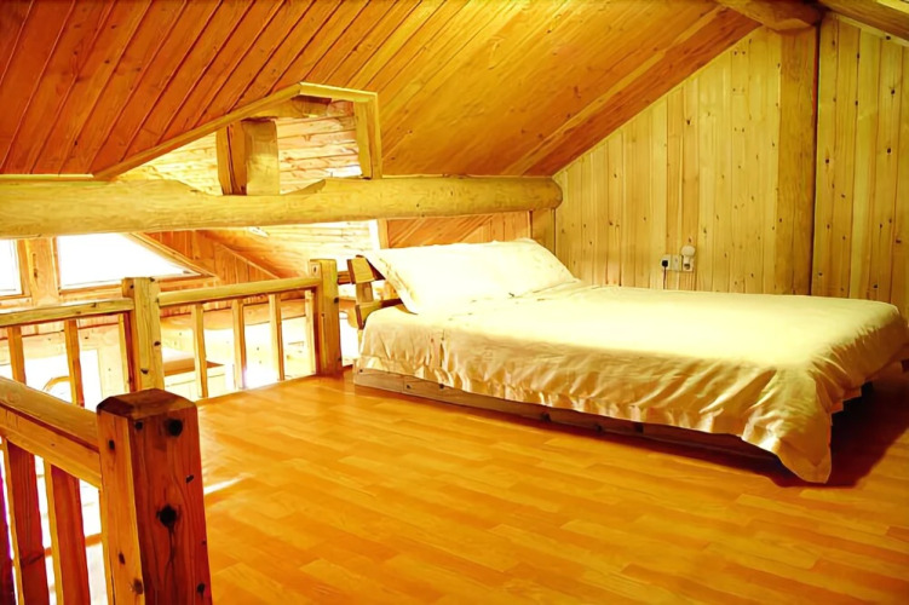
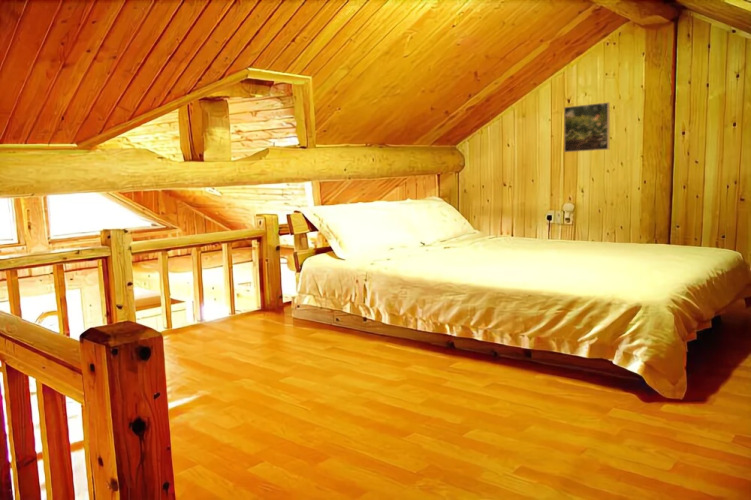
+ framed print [563,101,611,153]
